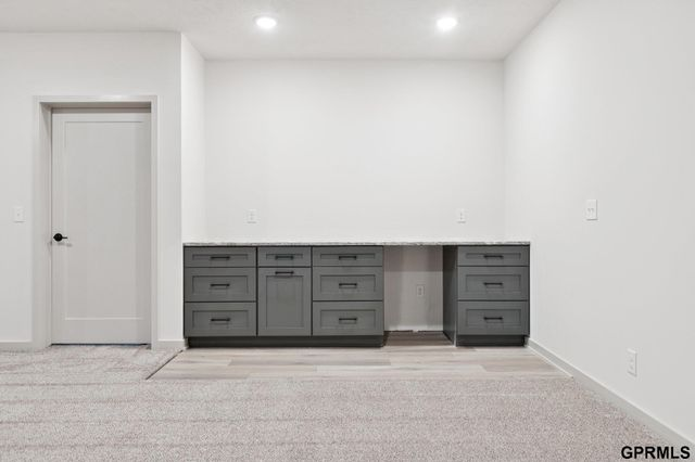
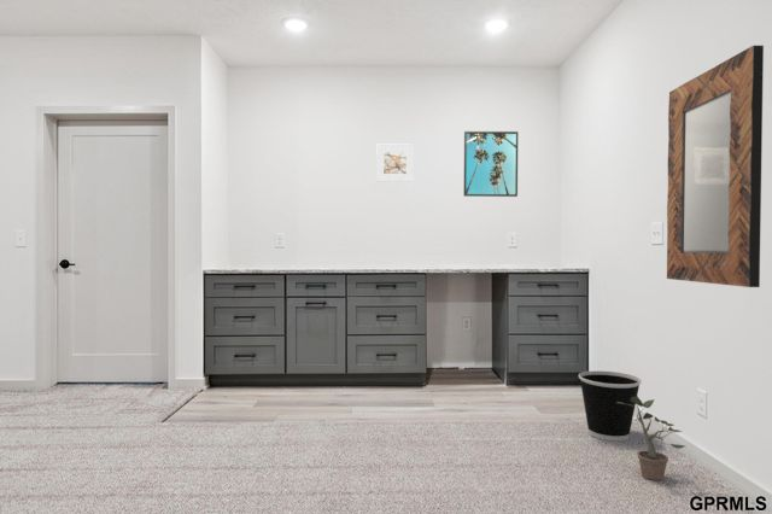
+ potted plant [618,395,688,481]
+ wastebasket [578,369,643,442]
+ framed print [375,144,415,182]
+ home mirror [666,45,765,288]
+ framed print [463,130,520,198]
